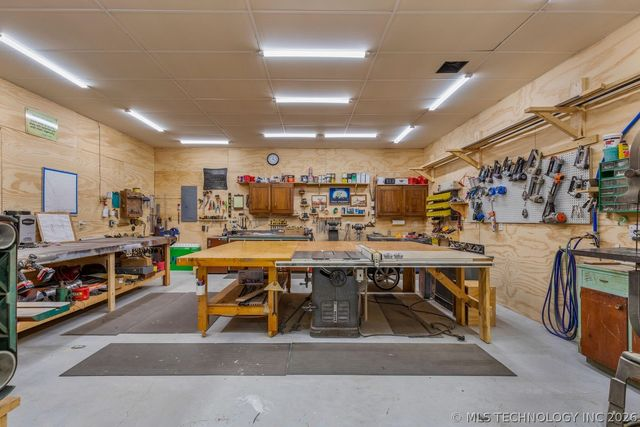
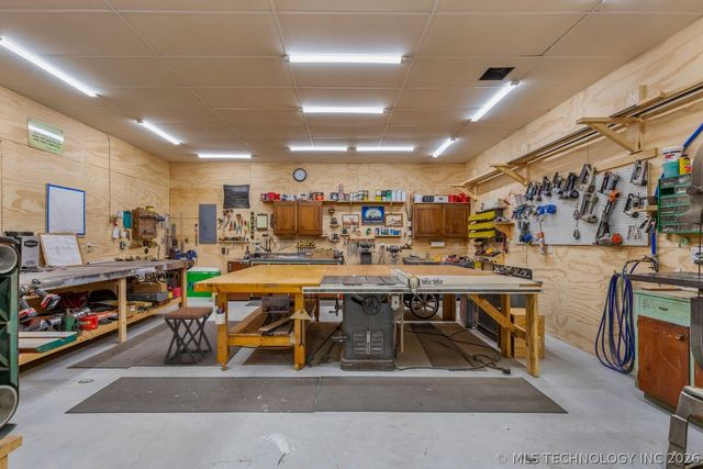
+ stool [163,305,214,366]
